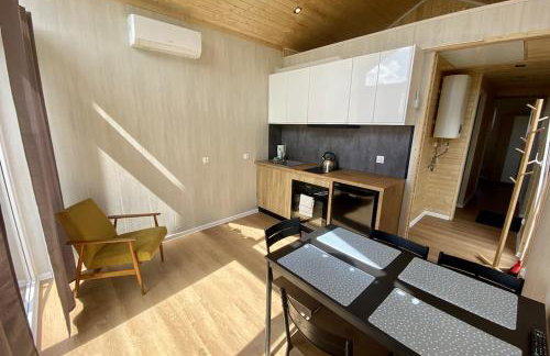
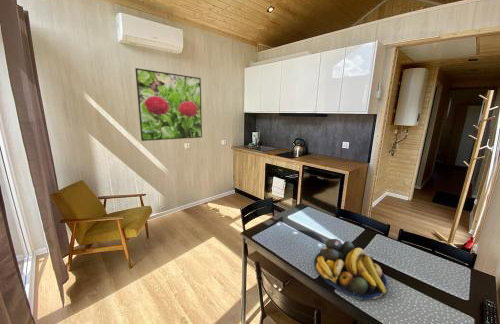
+ fruit bowl [313,238,388,301]
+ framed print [134,67,203,142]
